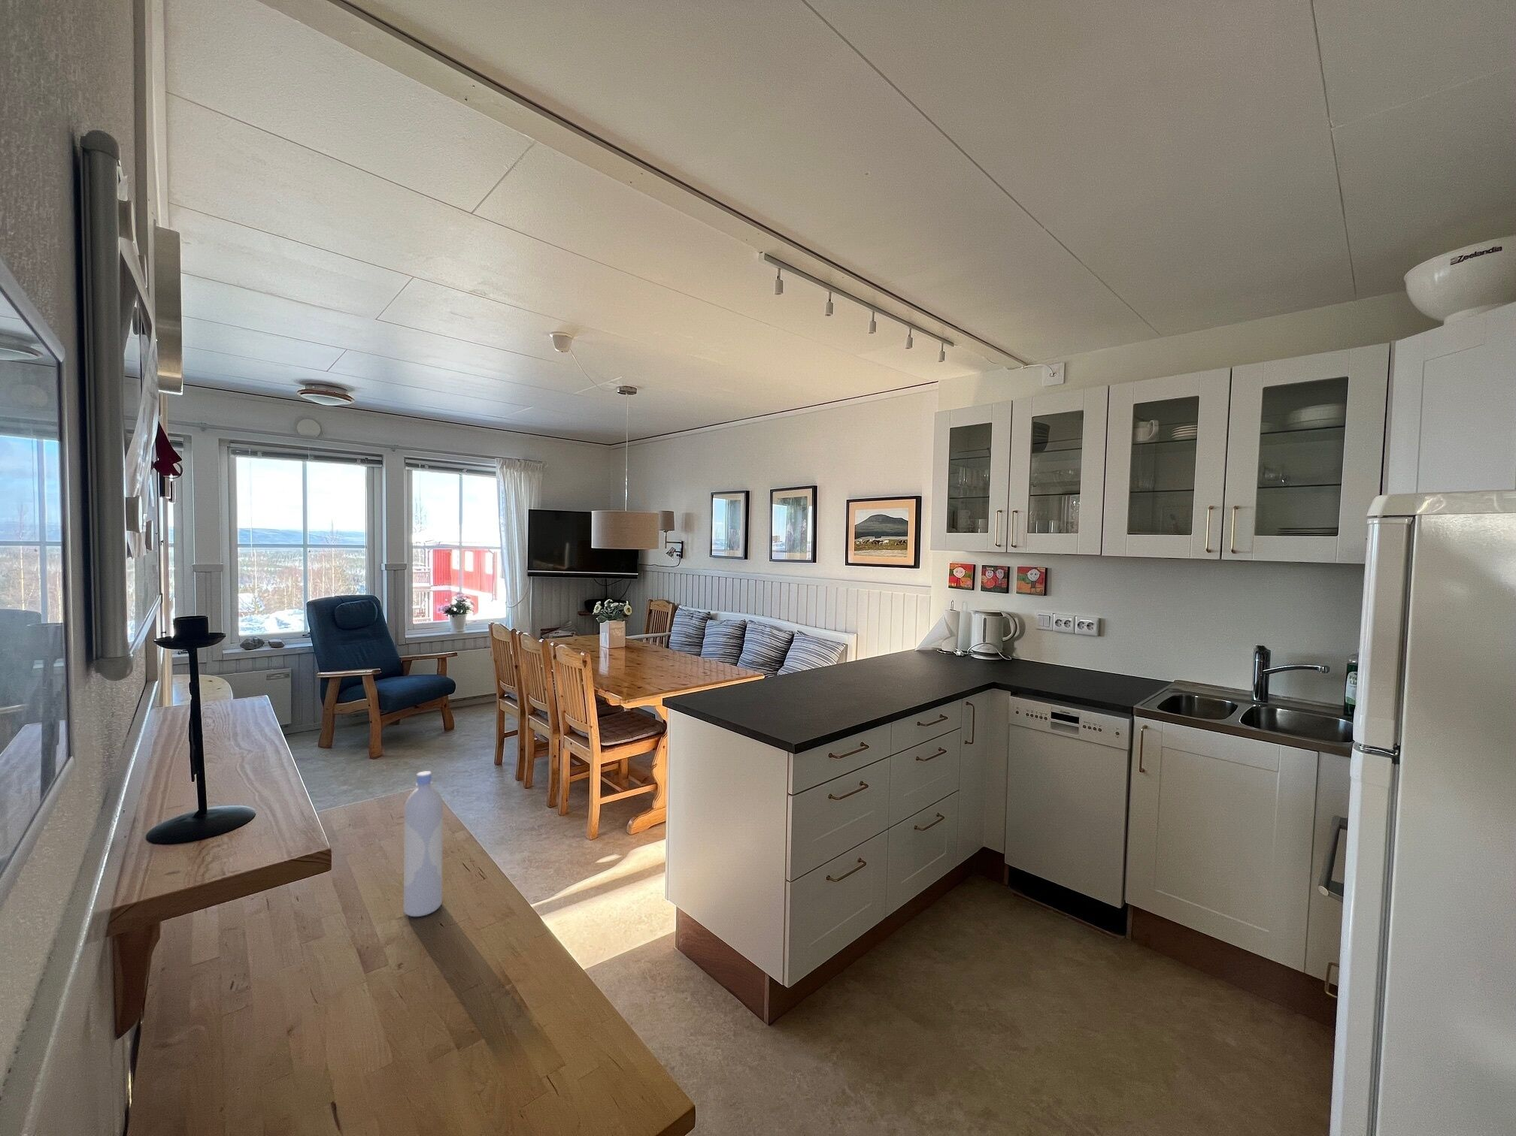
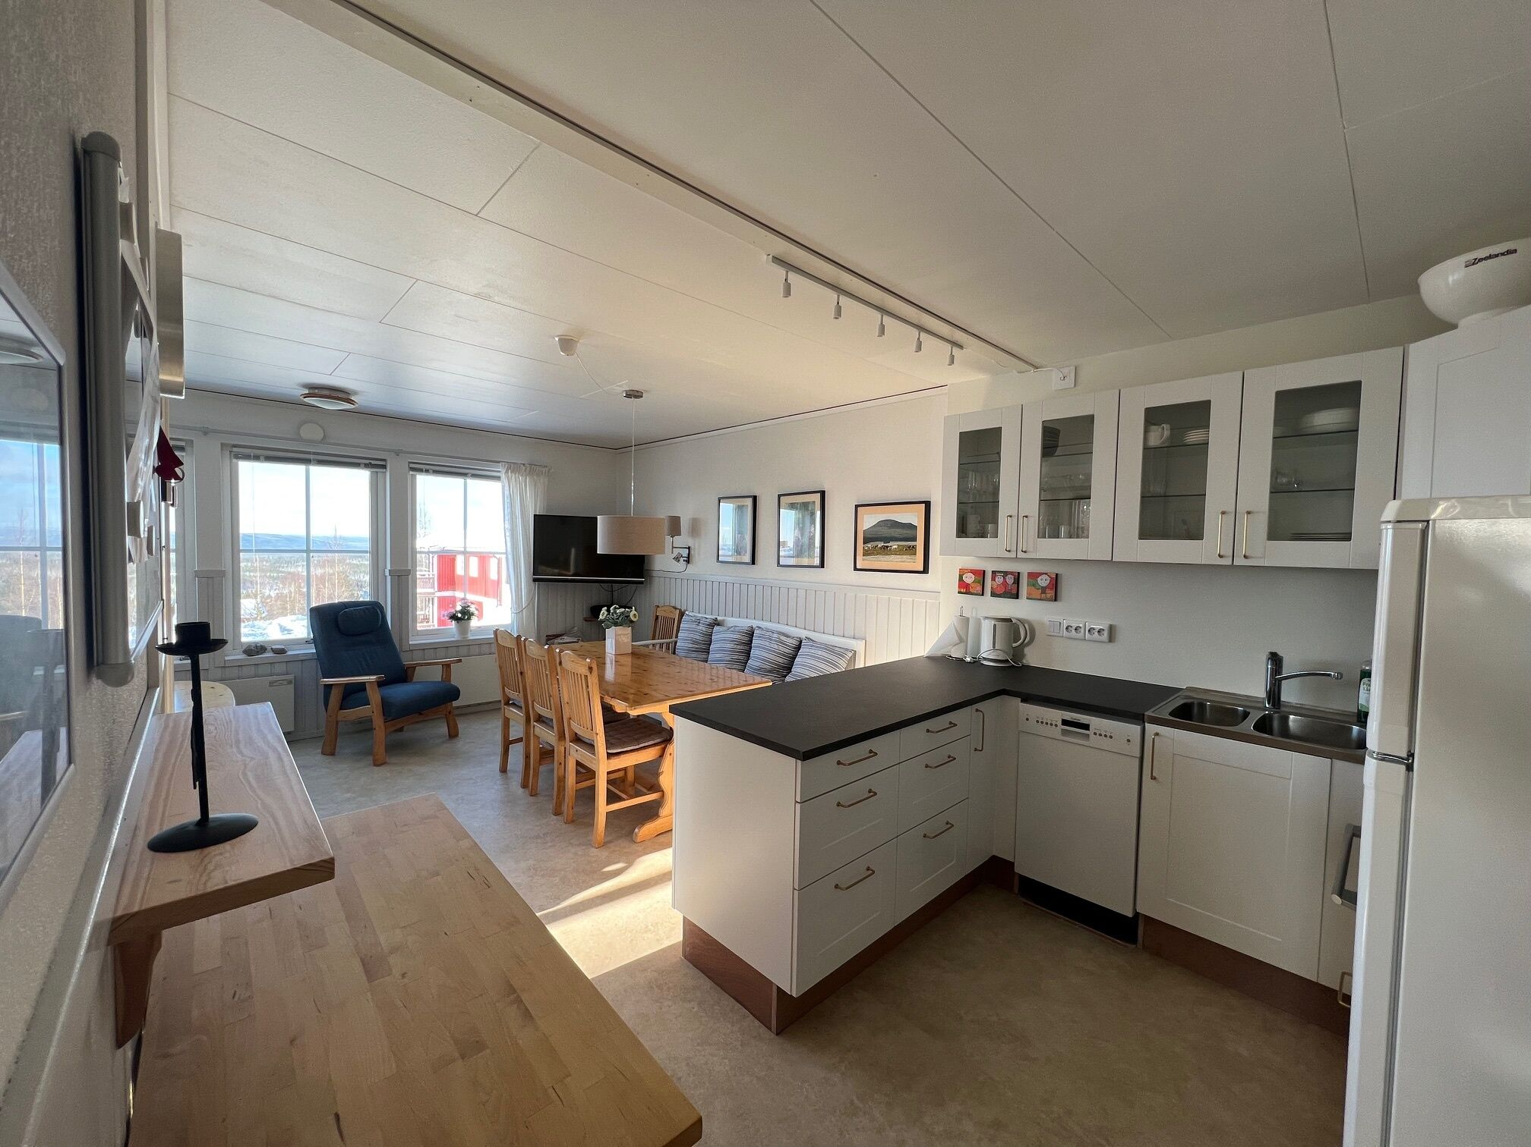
- bottle [403,770,444,918]
